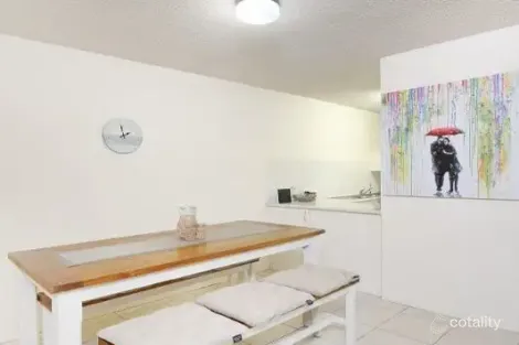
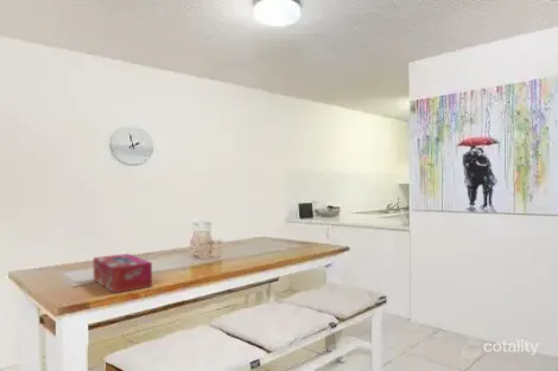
+ tissue box [93,252,153,294]
